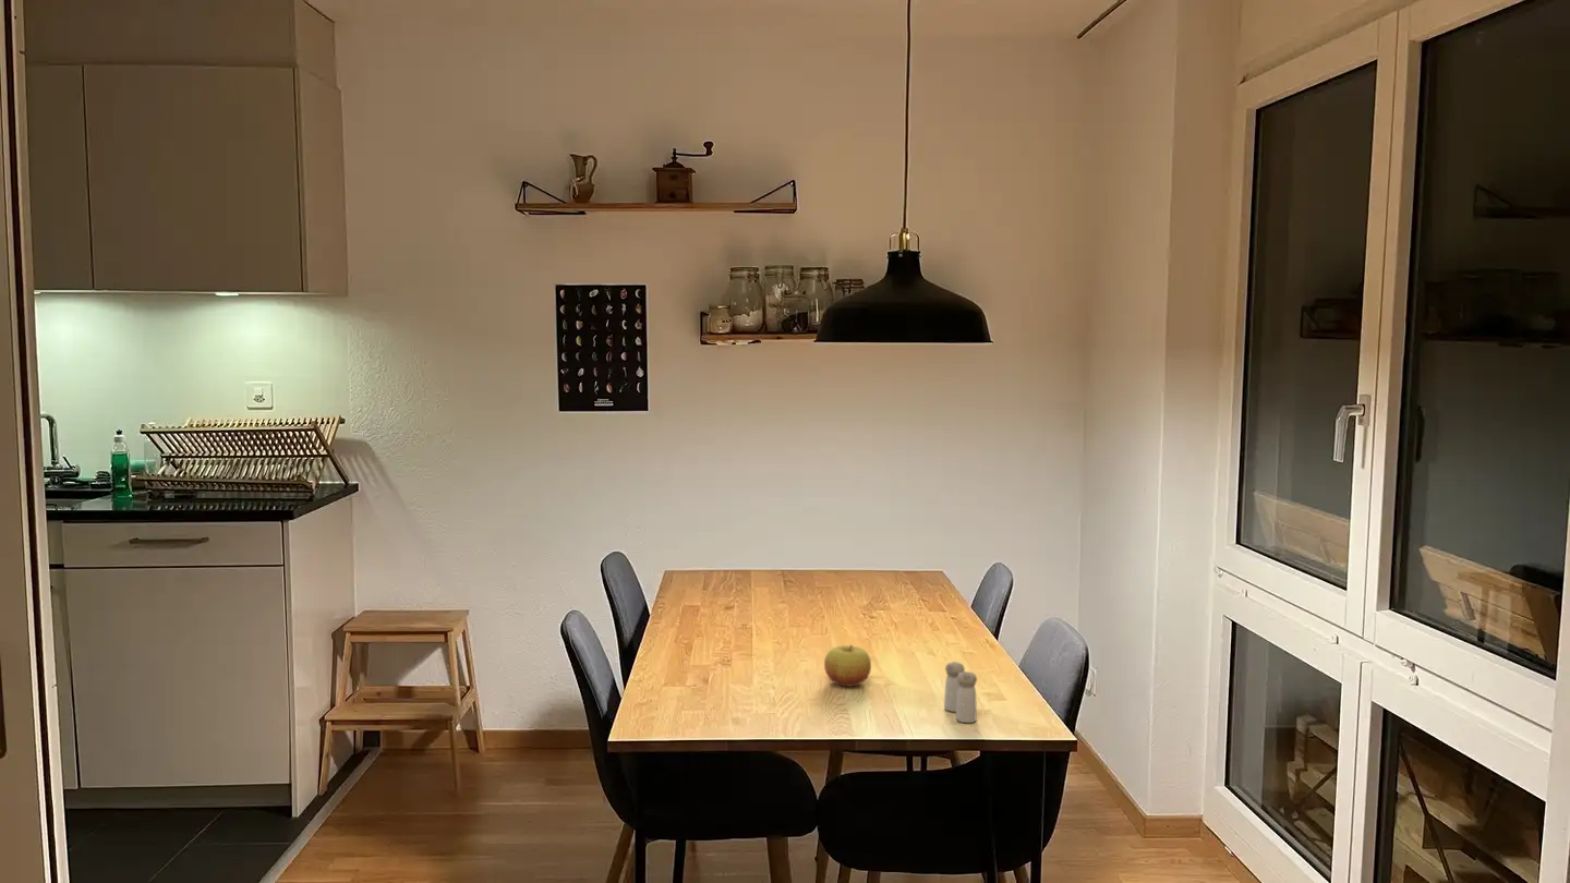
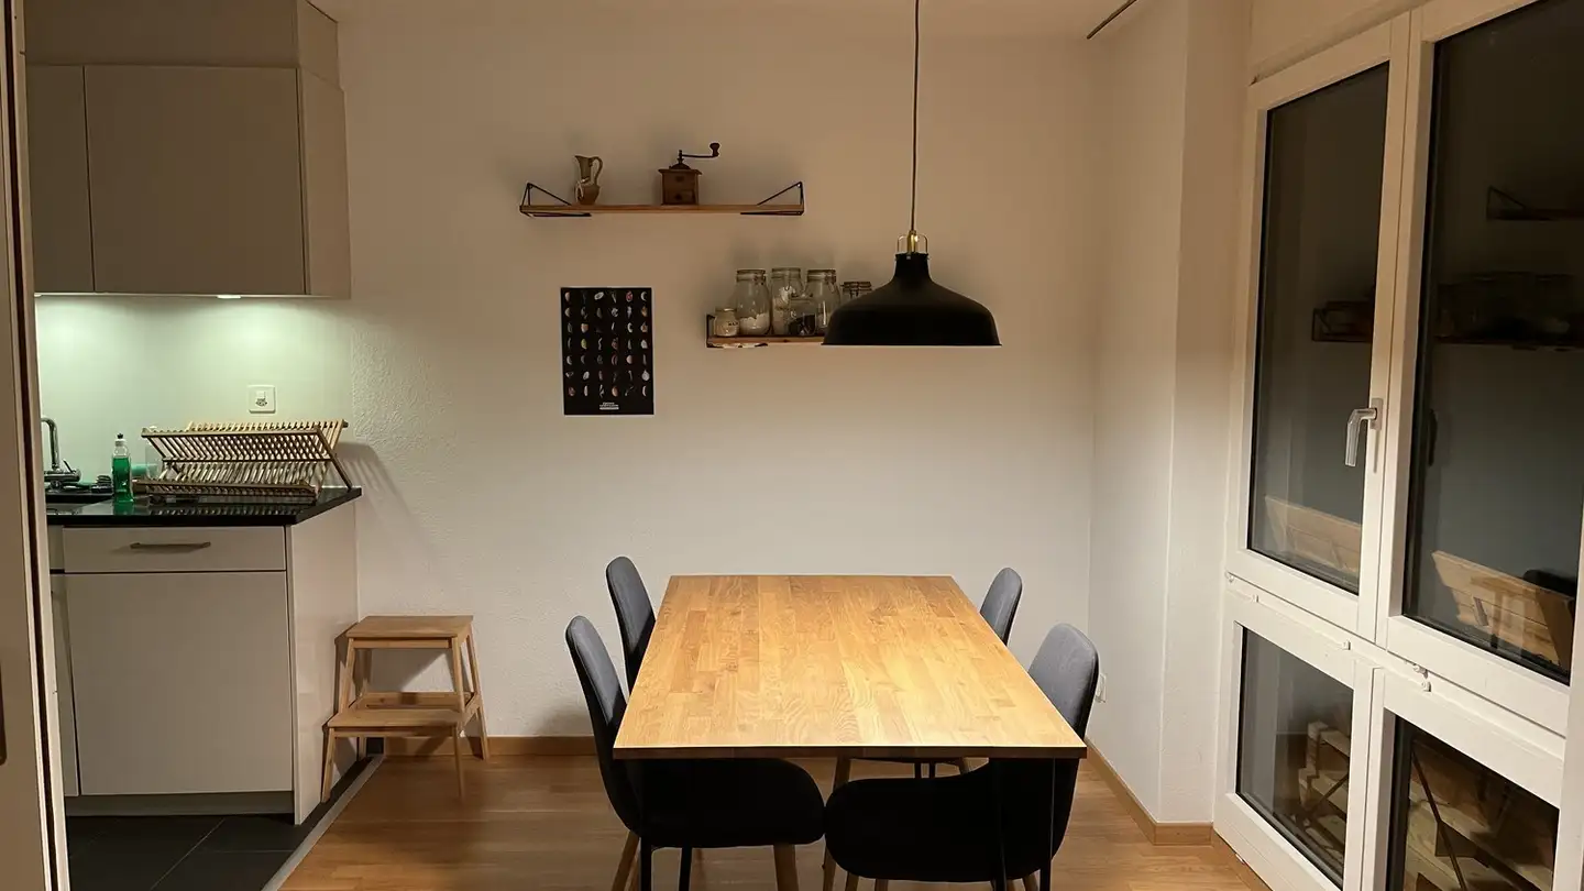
- apple [823,644,872,687]
- salt and pepper shaker [943,661,978,724]
